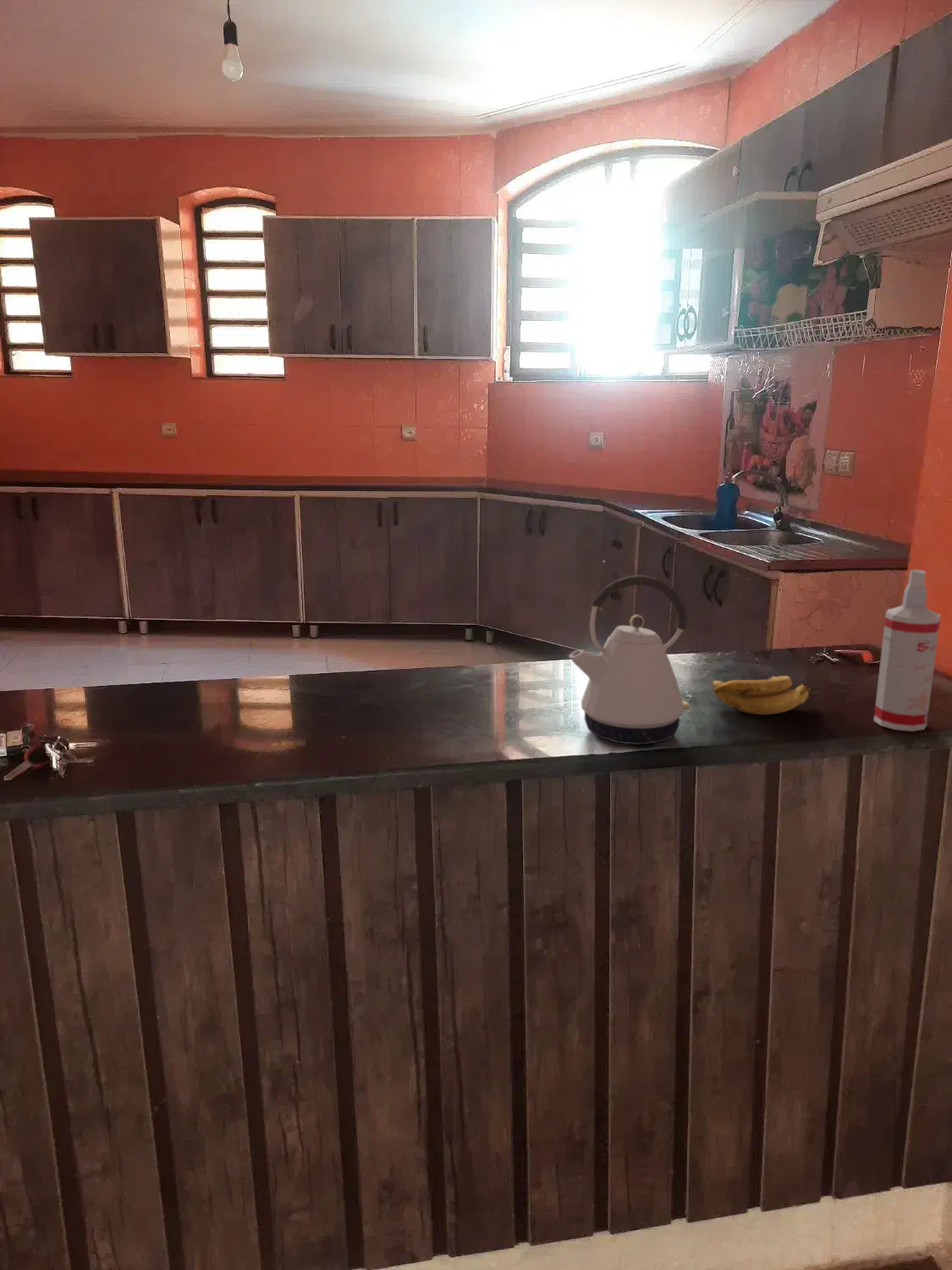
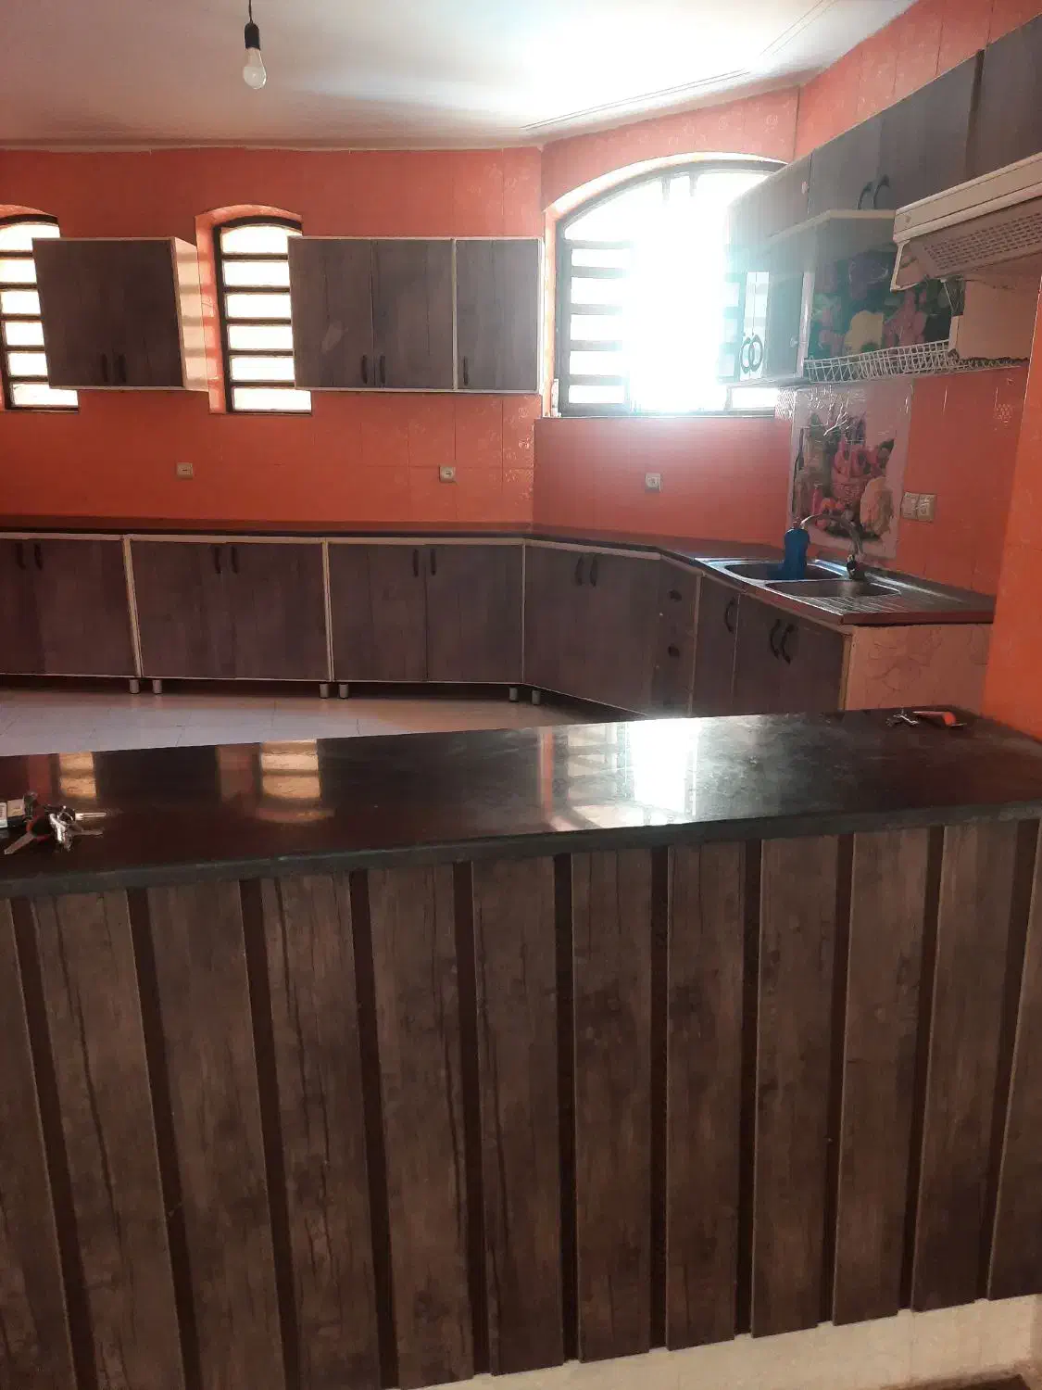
- spray bottle [873,569,942,732]
- kettle [568,574,691,746]
- banana [712,675,812,715]
